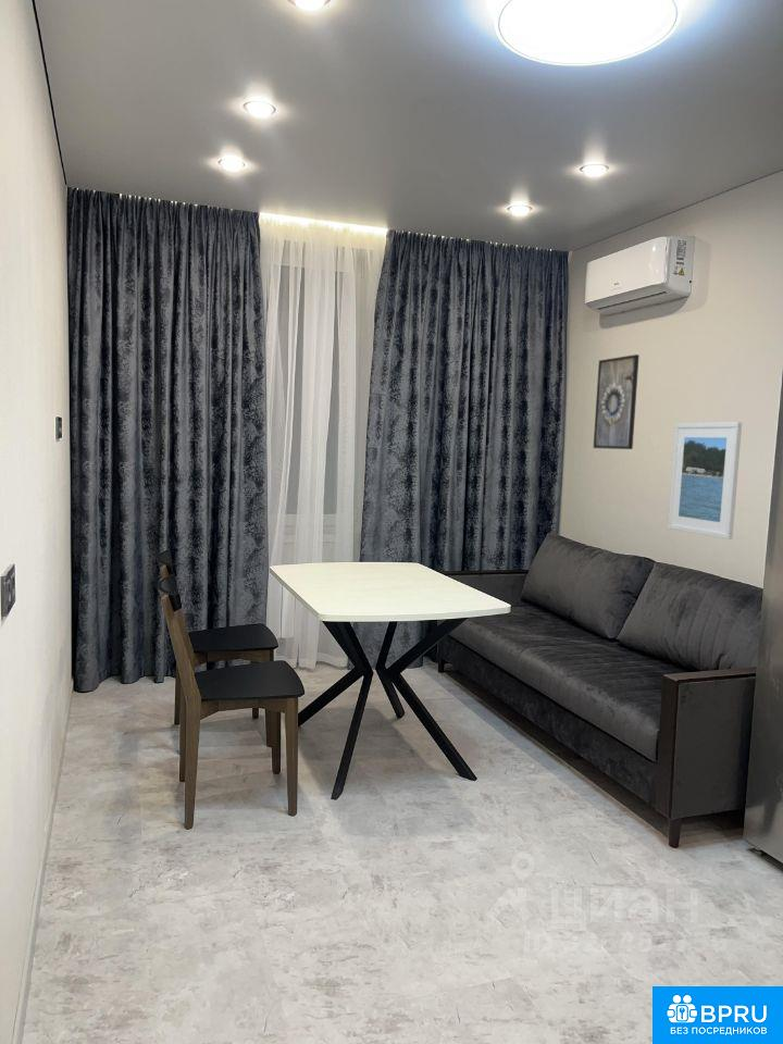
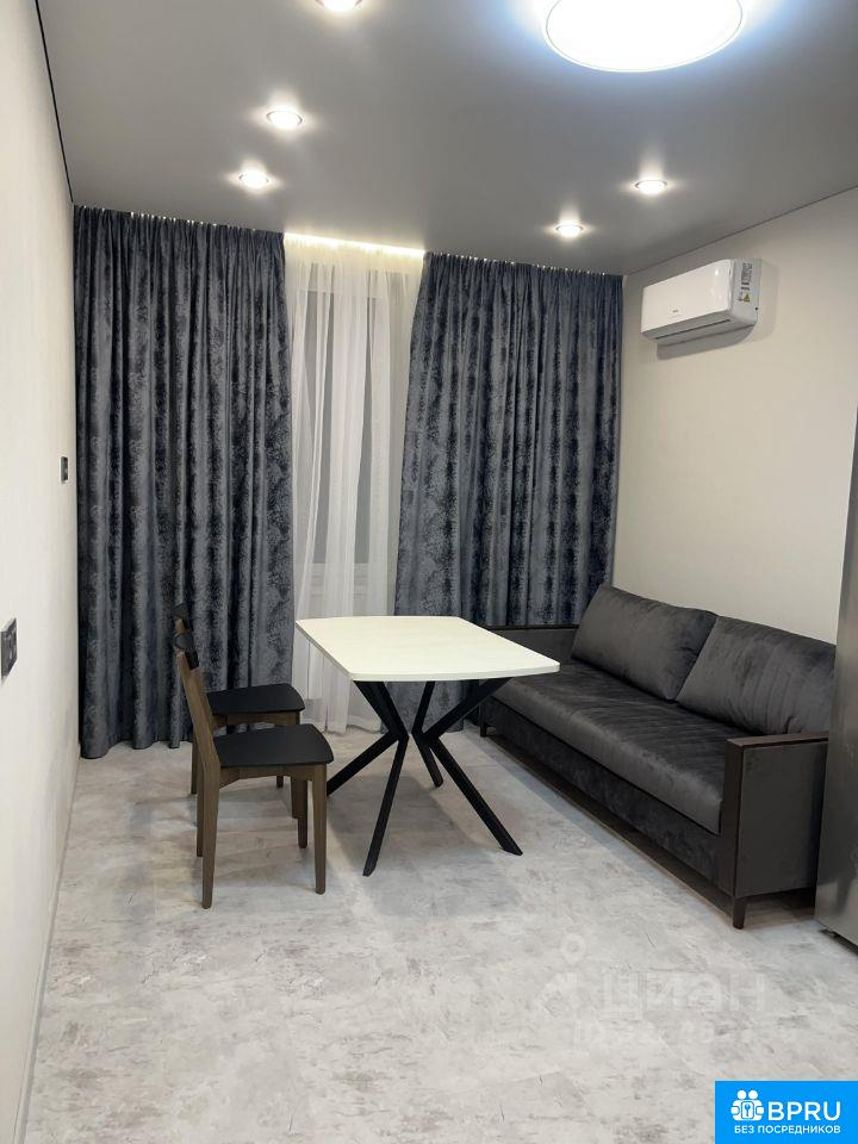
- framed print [593,353,641,450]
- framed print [667,421,743,540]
